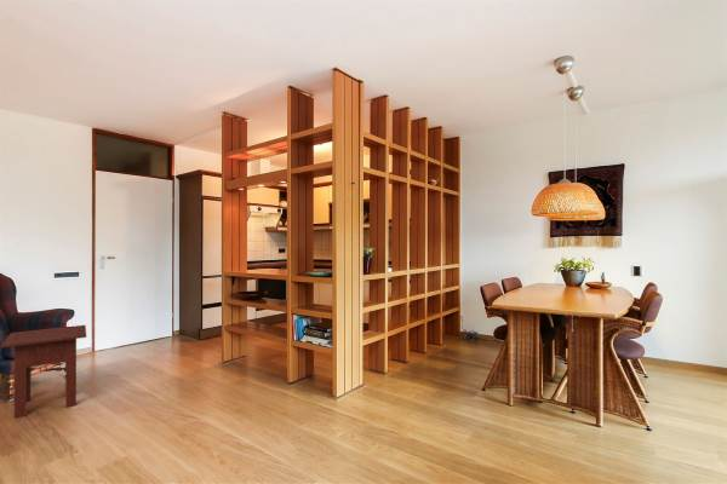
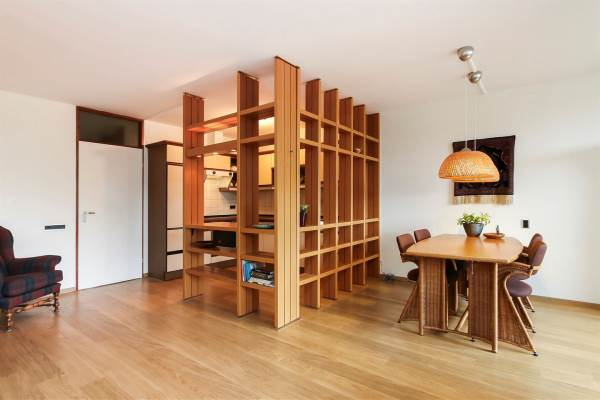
- side table [0,324,87,419]
